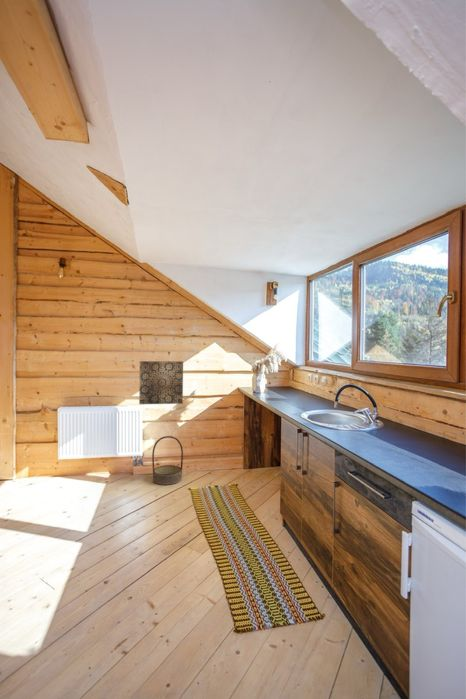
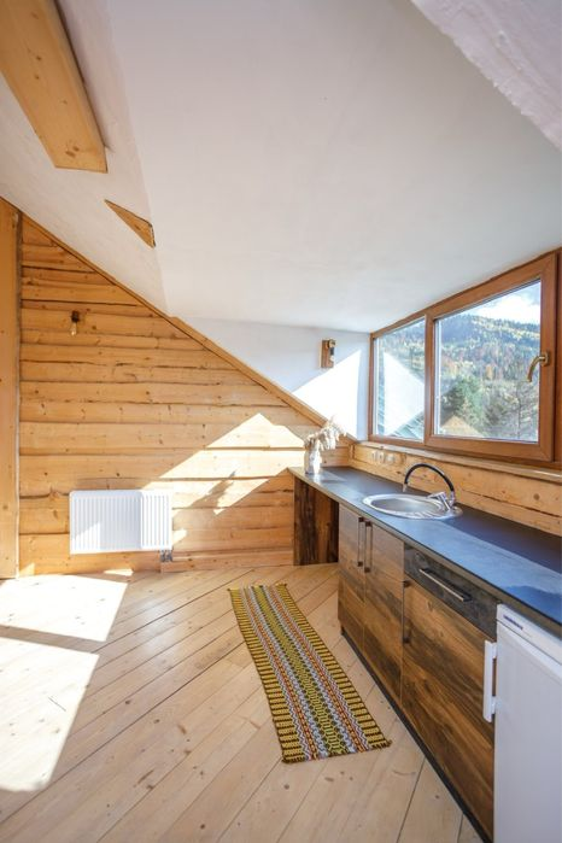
- wall art [138,360,184,405]
- basket [151,435,184,486]
